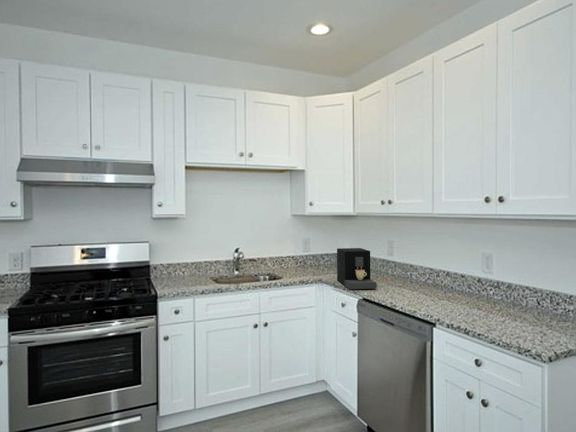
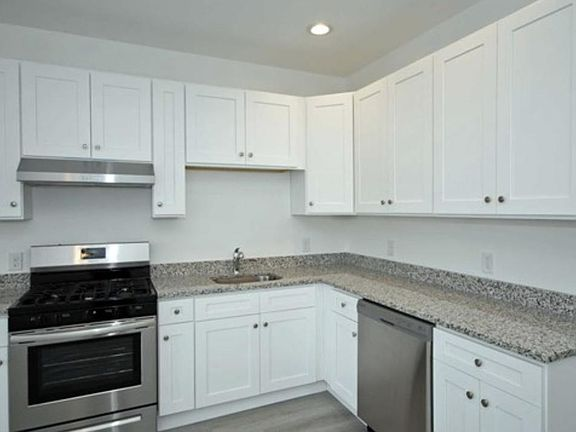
- coffee maker [336,247,378,290]
